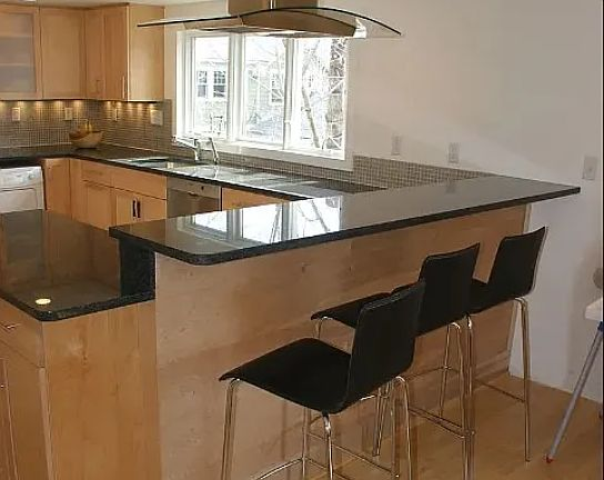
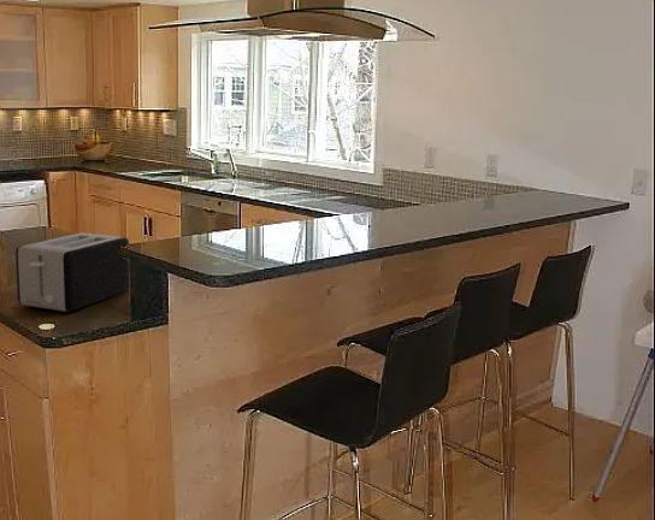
+ toaster [14,231,131,313]
